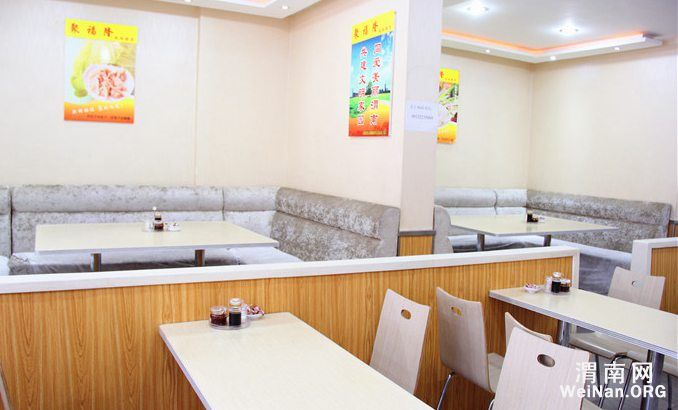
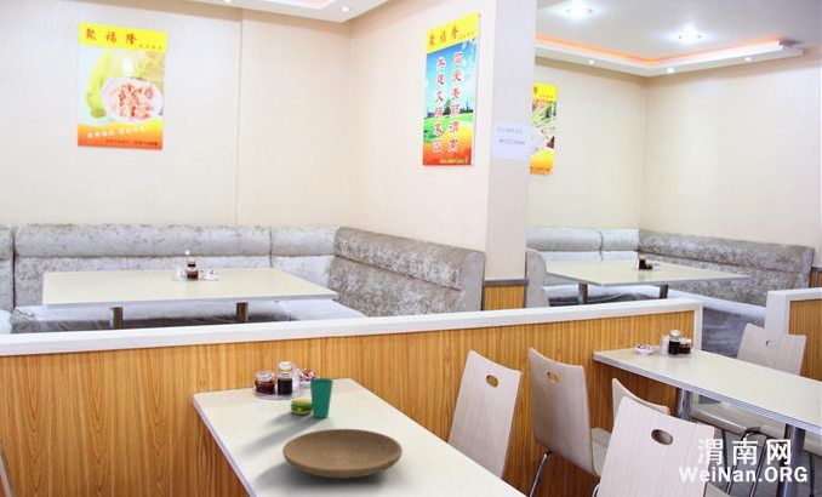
+ cup [289,377,335,418]
+ plate [281,428,404,480]
